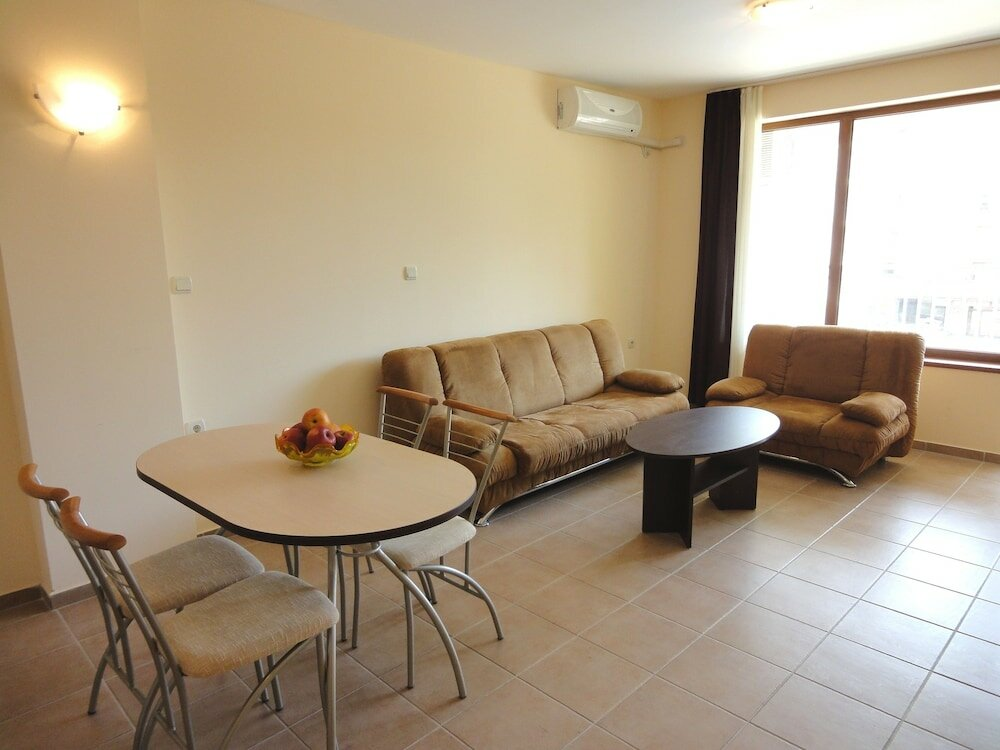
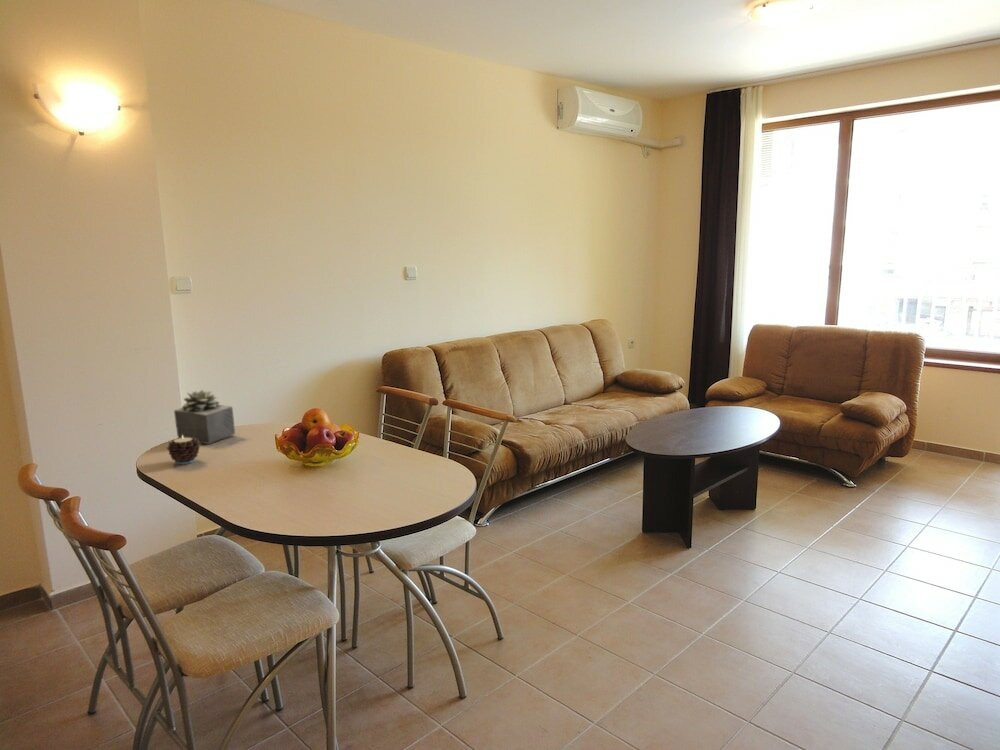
+ succulent plant [173,389,236,445]
+ candle [166,435,201,465]
